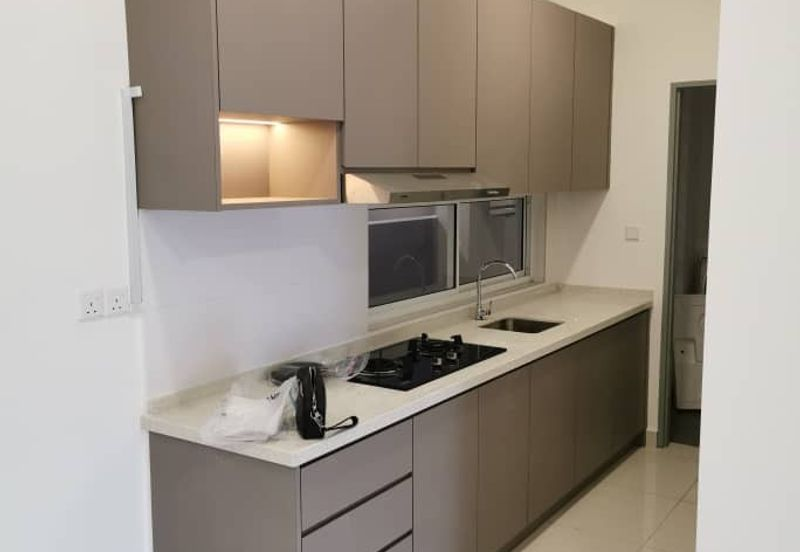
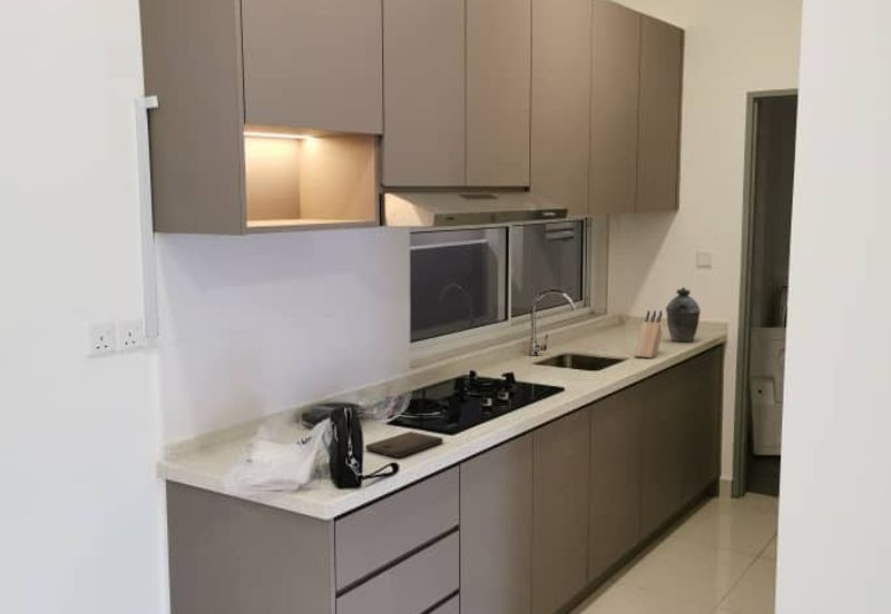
+ kettle [665,286,702,343]
+ knife block [633,309,663,359]
+ cutting board [364,430,444,458]
